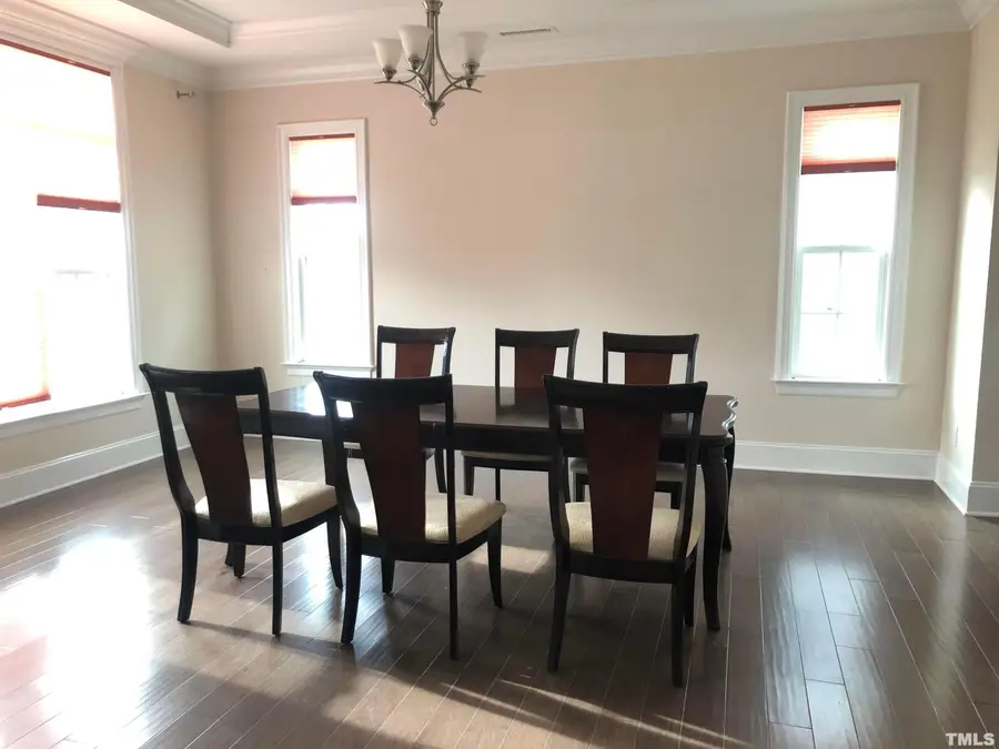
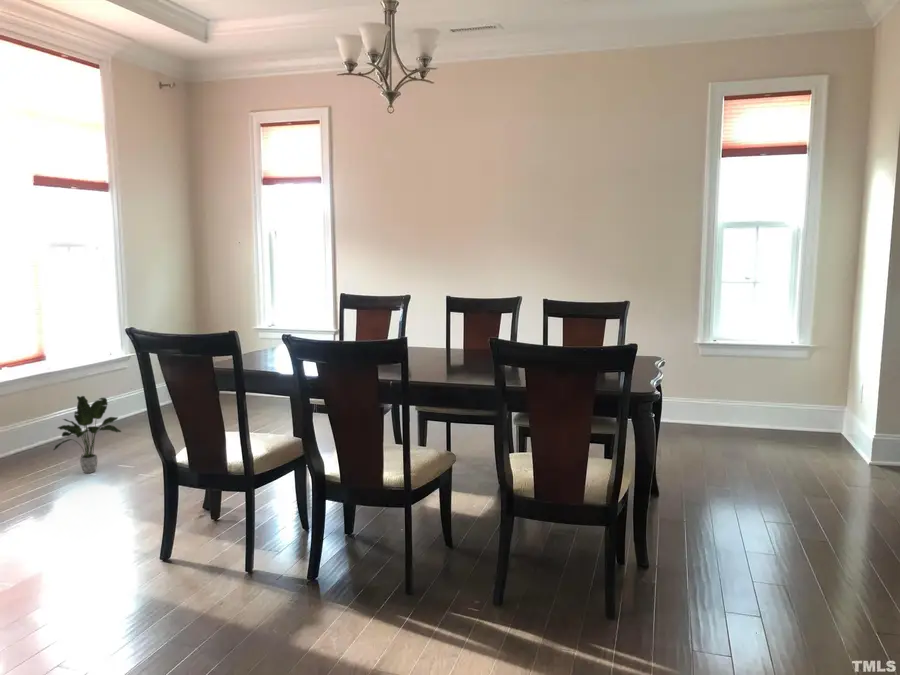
+ potted plant [52,395,122,474]
